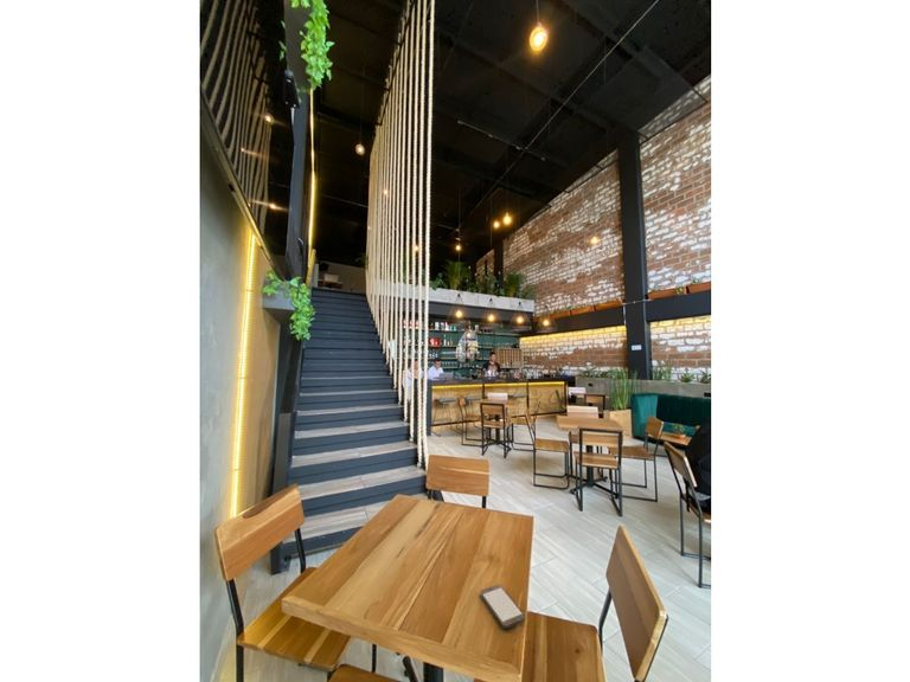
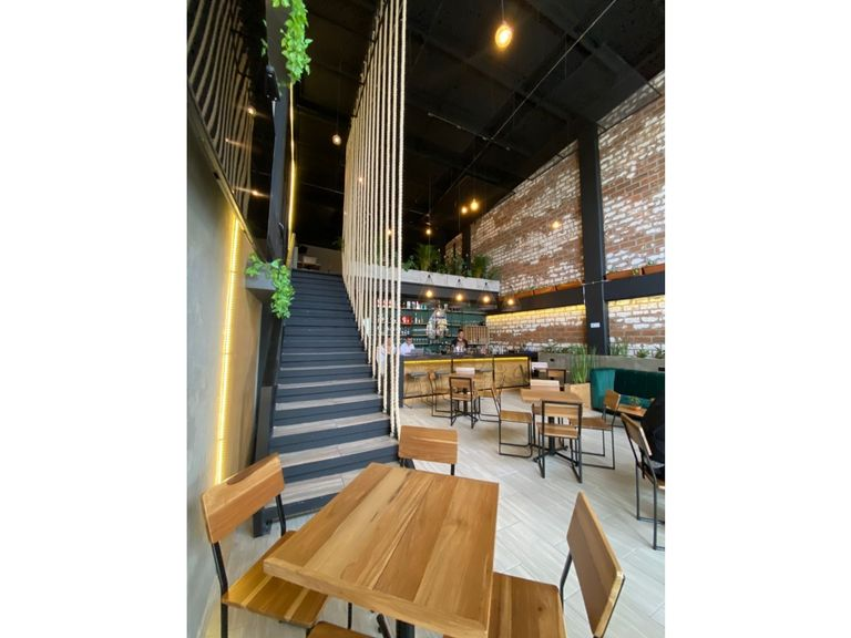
- smartphone [480,584,526,630]
